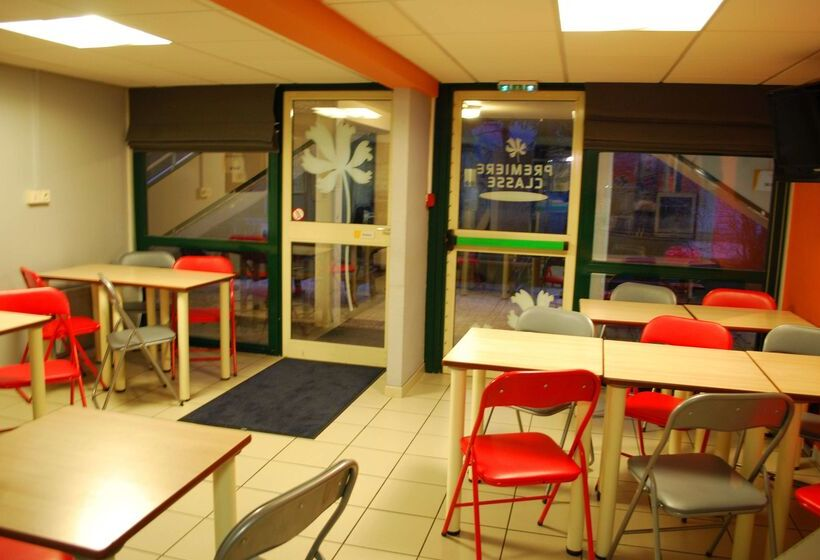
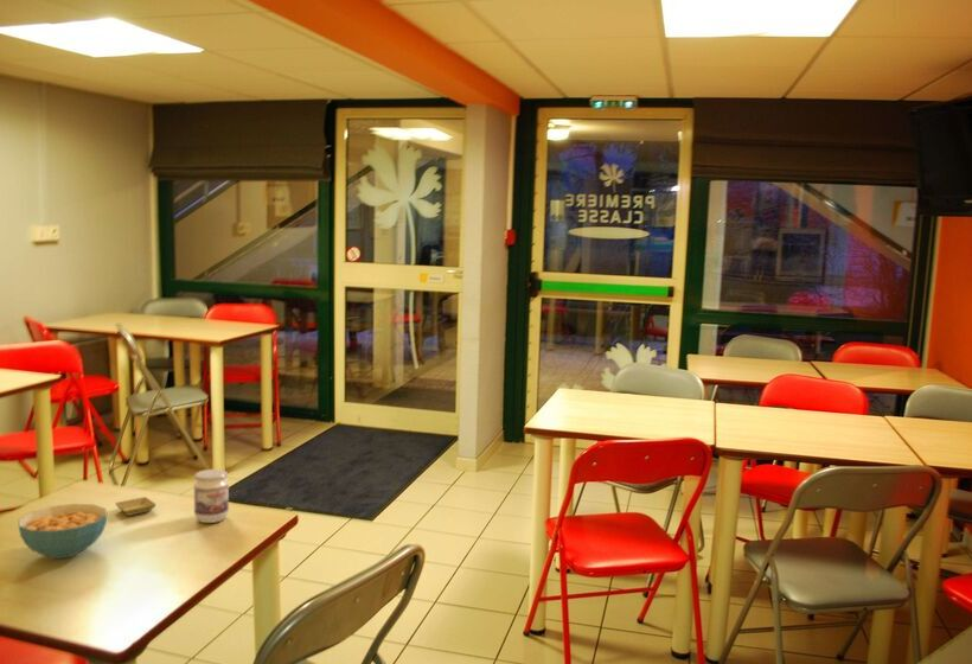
+ jam [192,468,230,524]
+ cereal bowl [18,503,108,560]
+ saucer [114,496,158,517]
